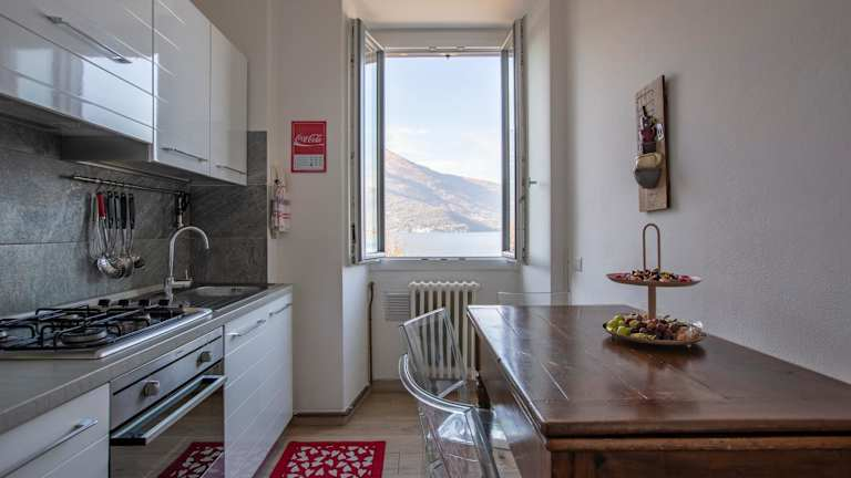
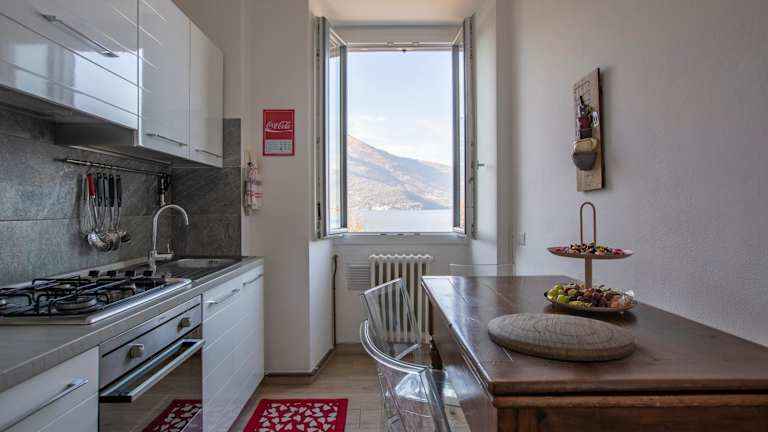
+ cutting board [487,312,635,362]
